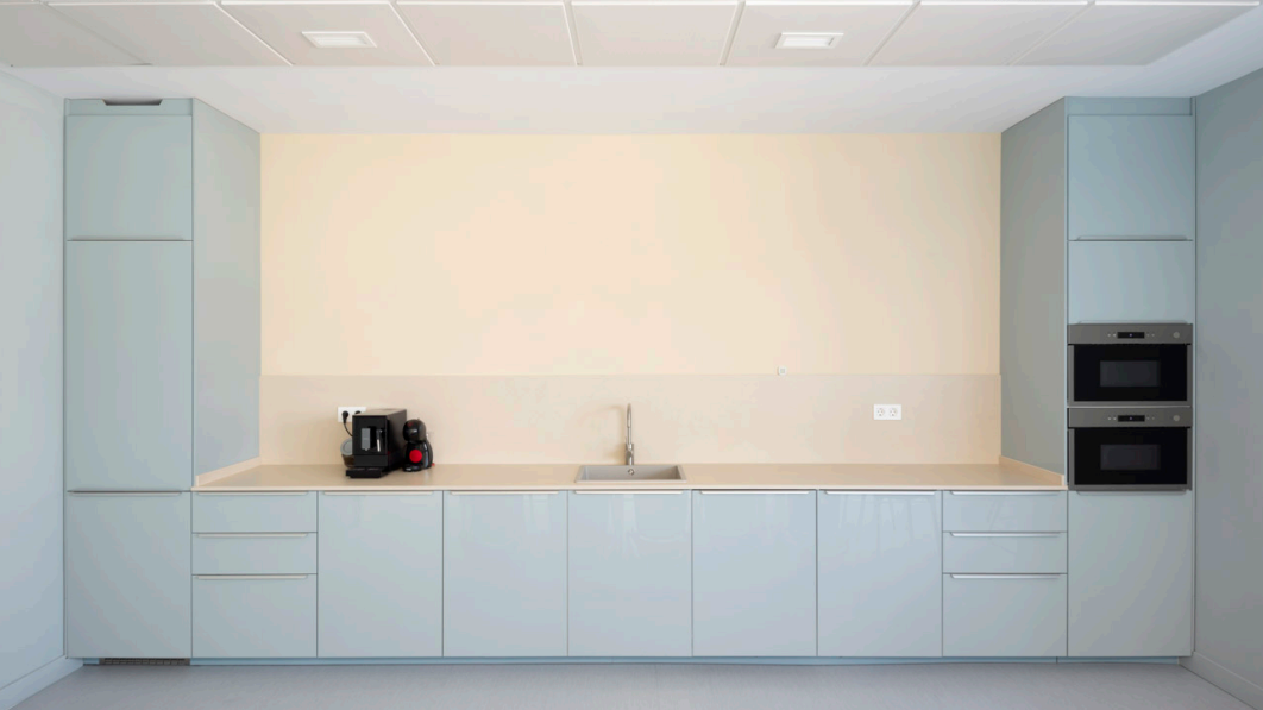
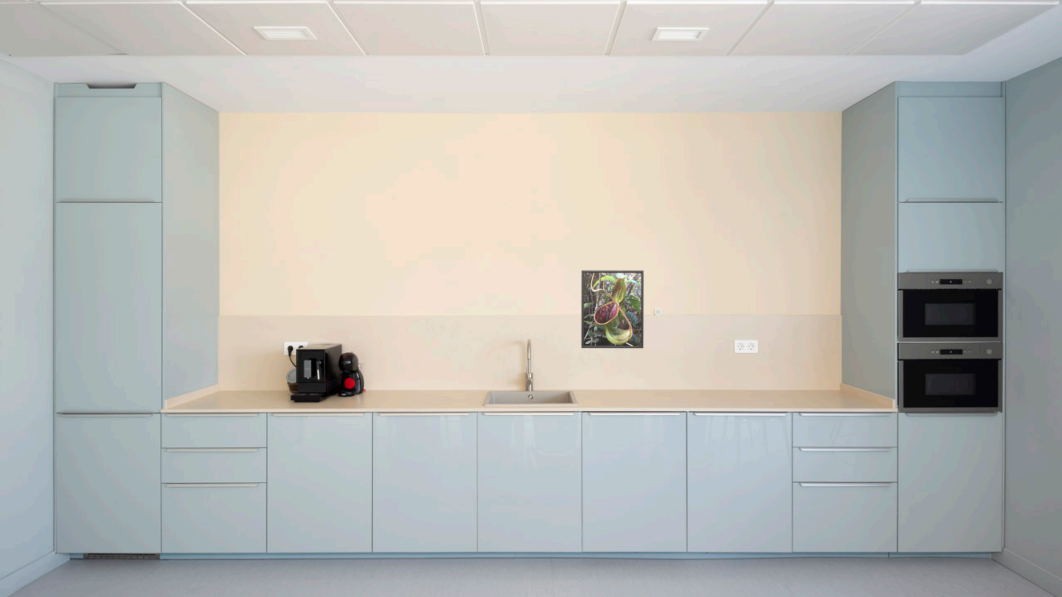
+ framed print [580,269,645,349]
